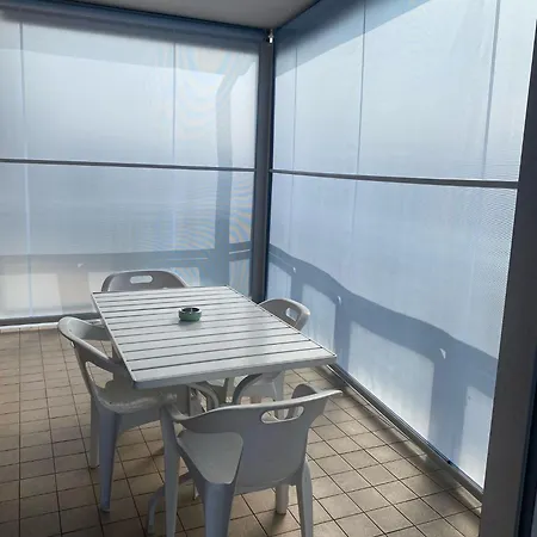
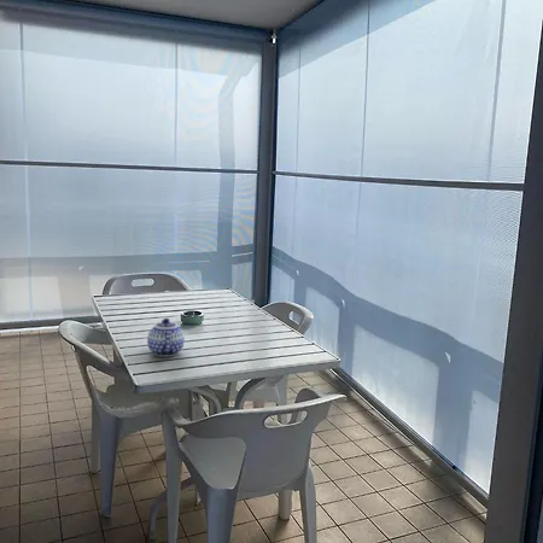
+ teapot [146,317,186,357]
